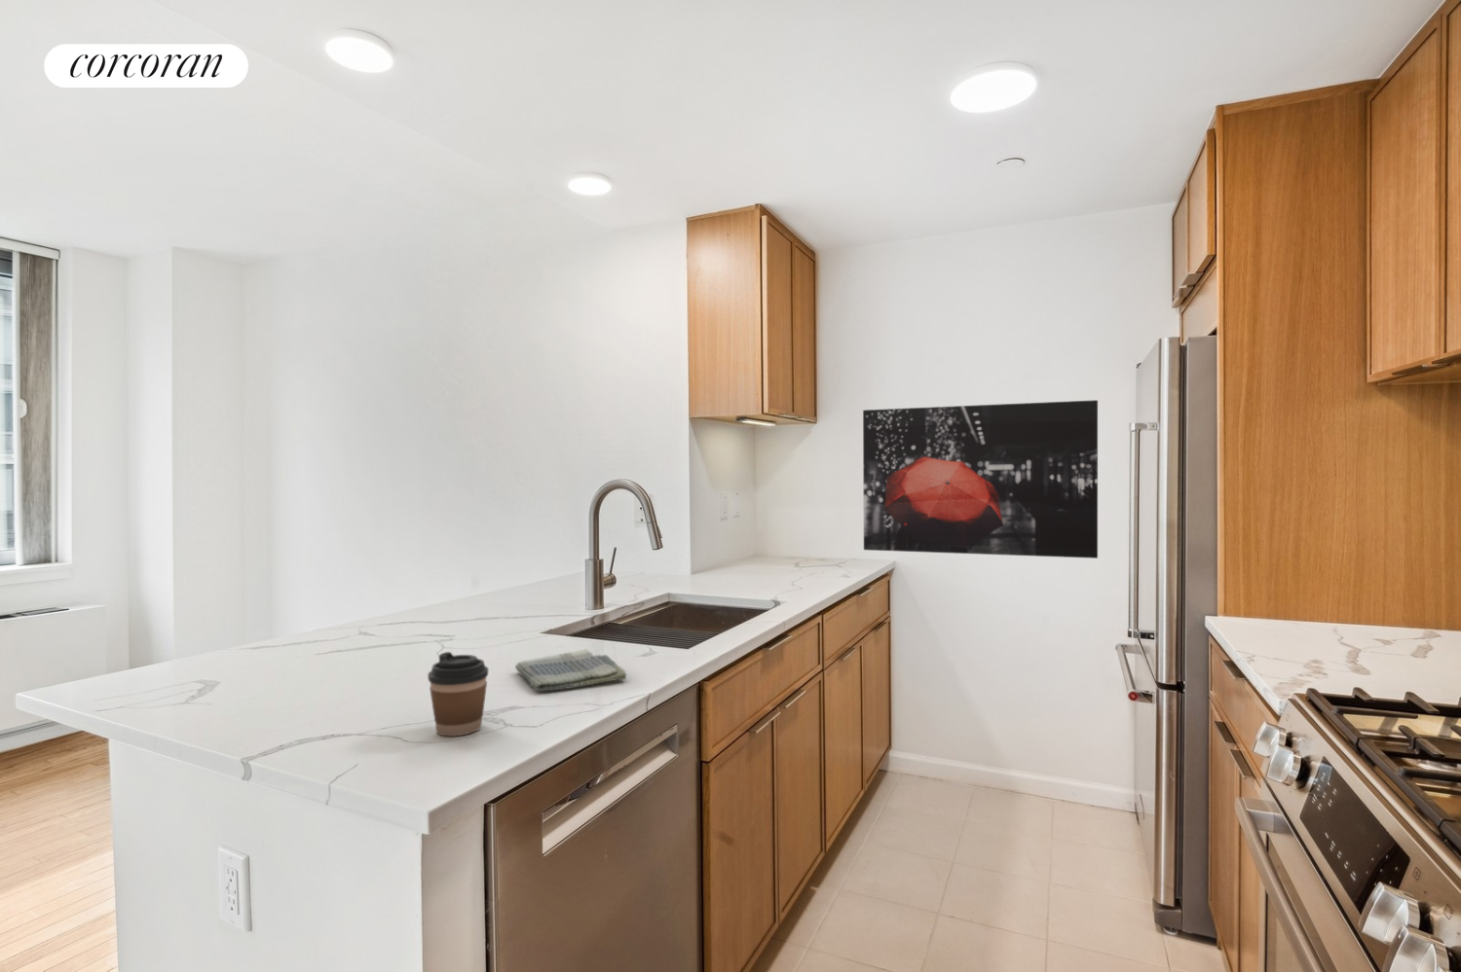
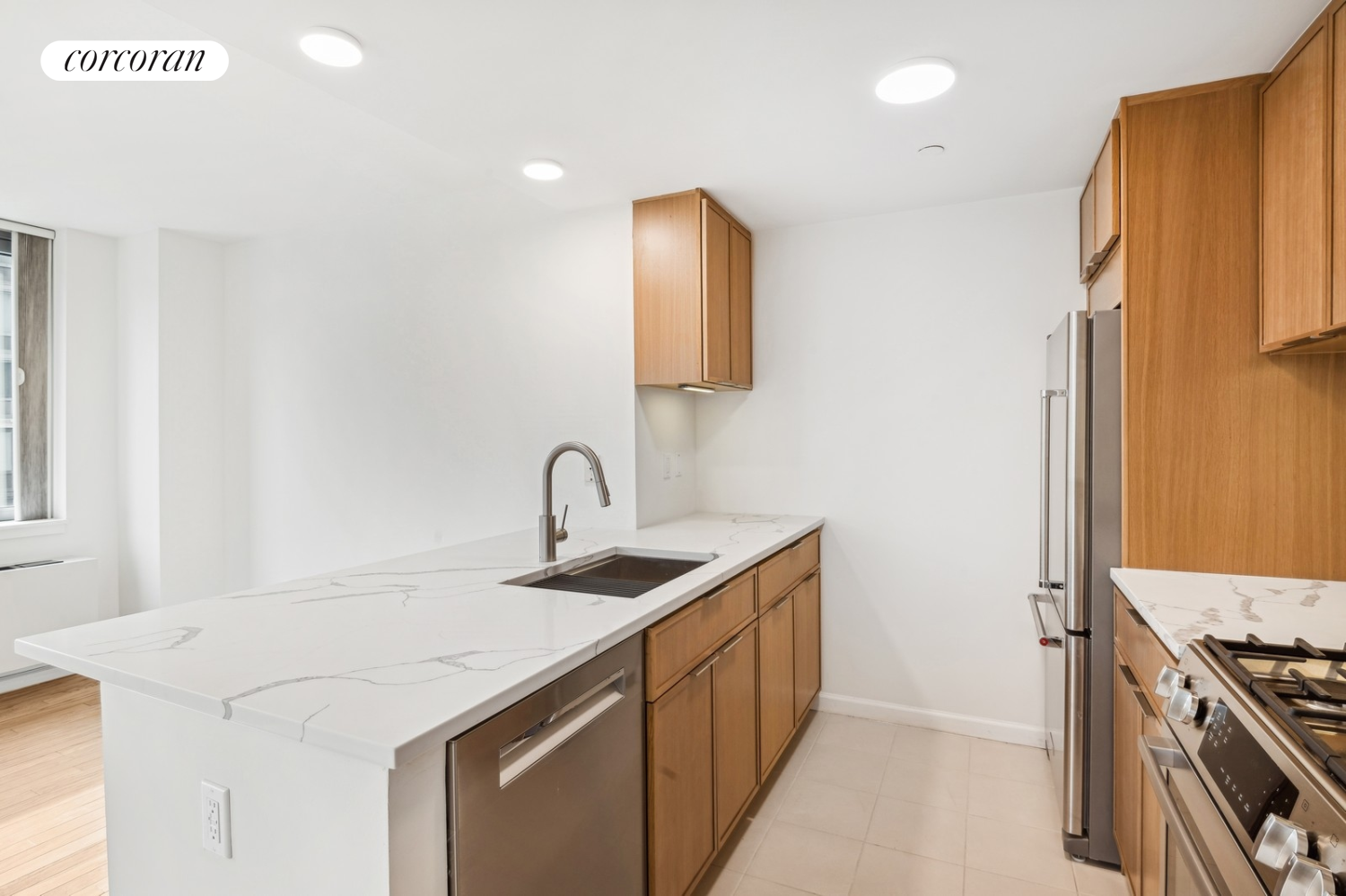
- coffee cup [427,651,490,737]
- dish towel [514,648,627,692]
- wall art [862,399,1098,560]
